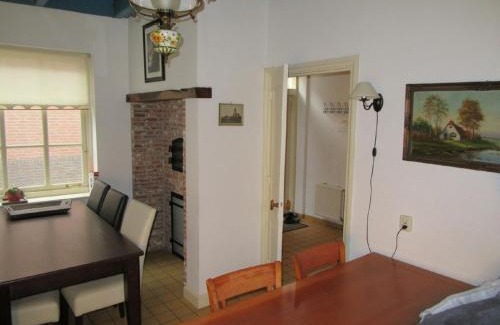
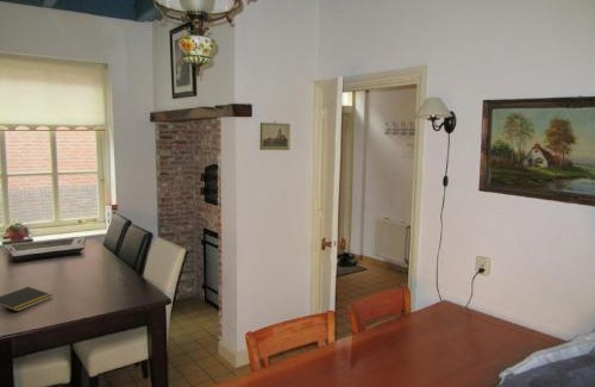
+ notepad [0,286,54,313]
